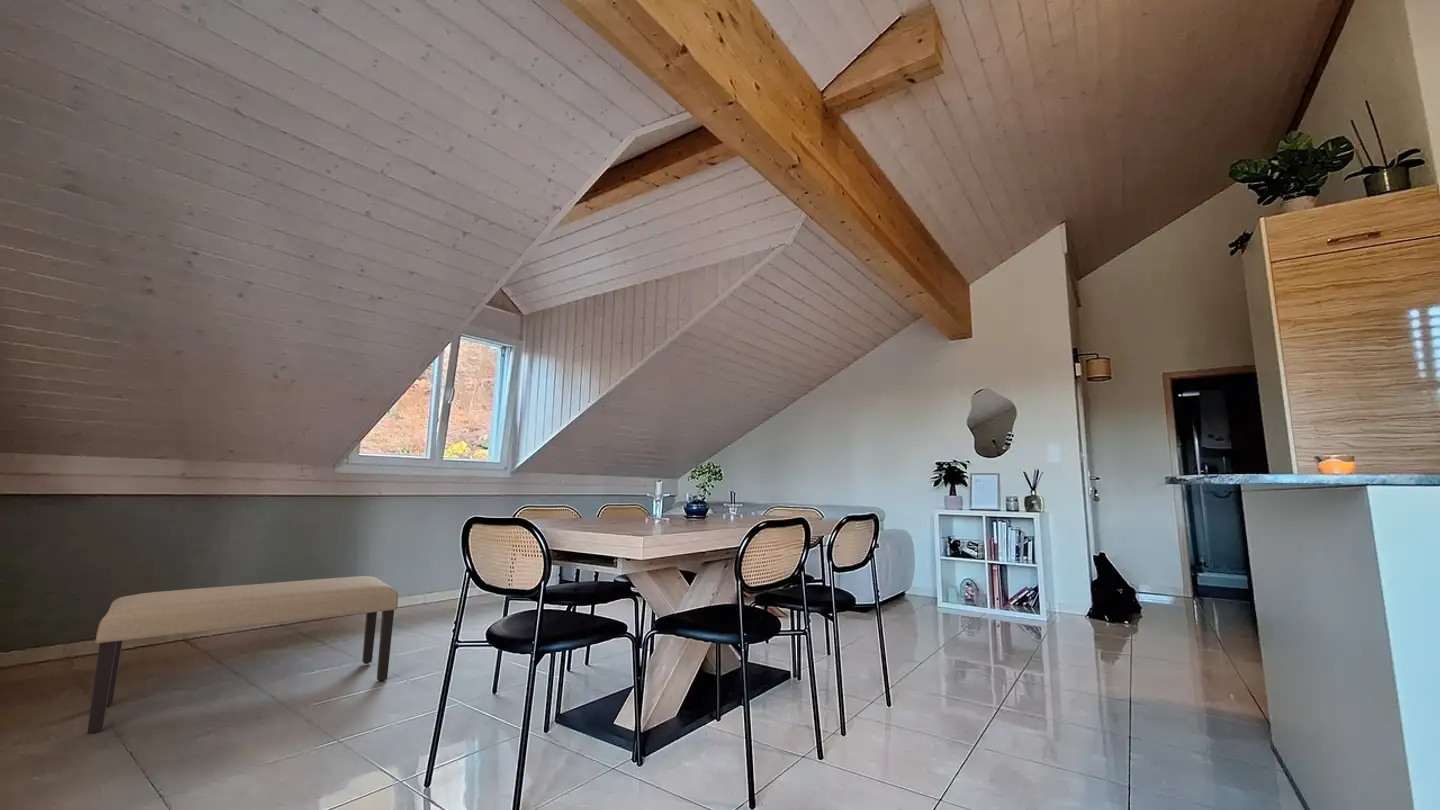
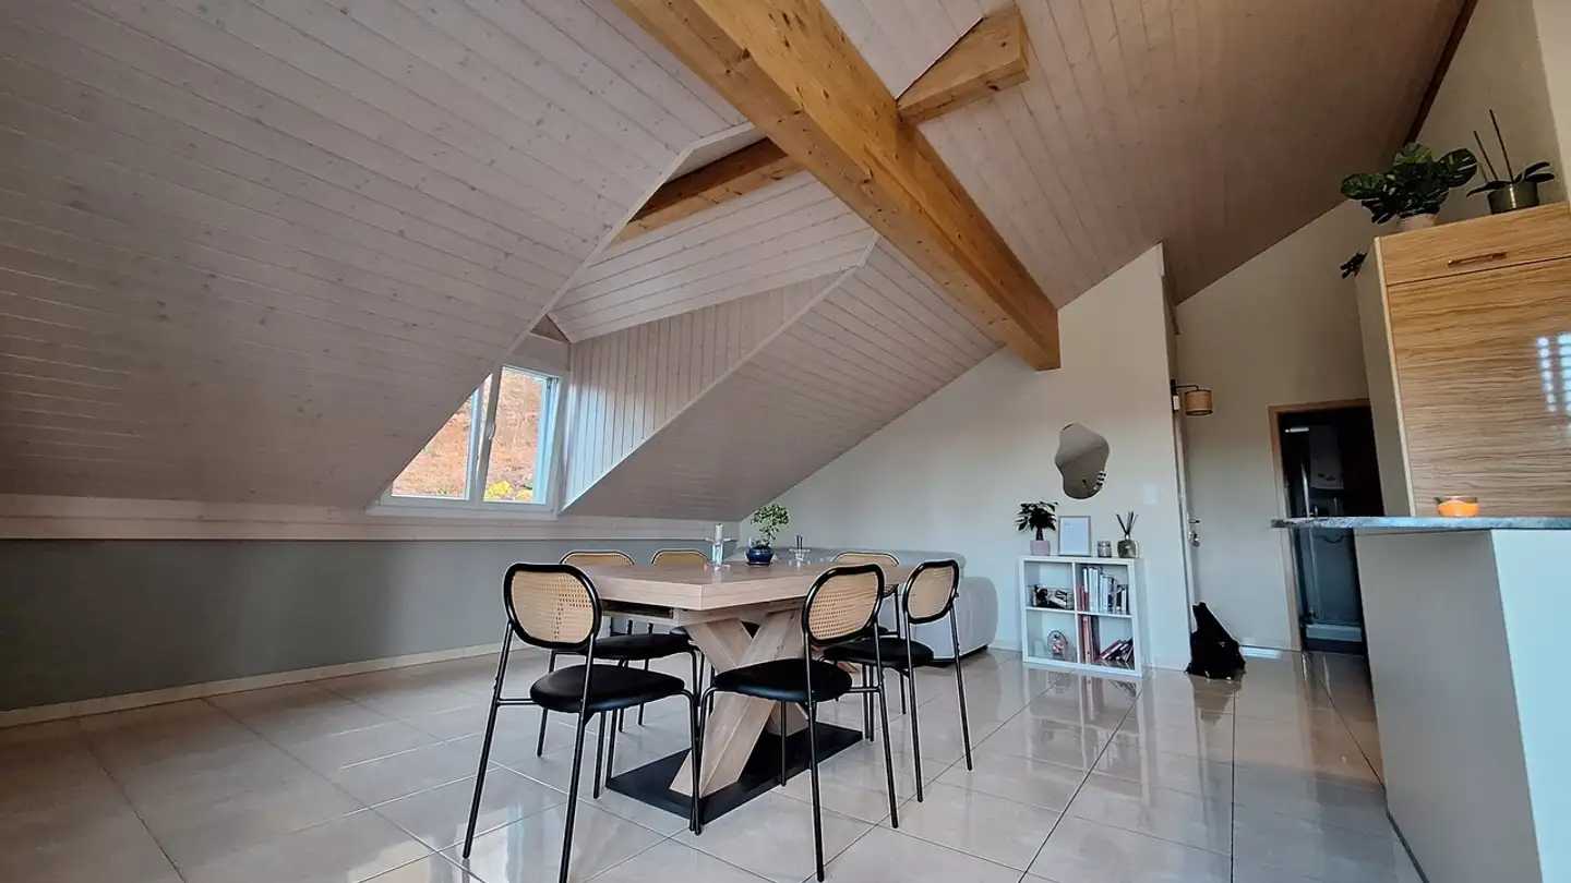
- bench [86,575,399,735]
